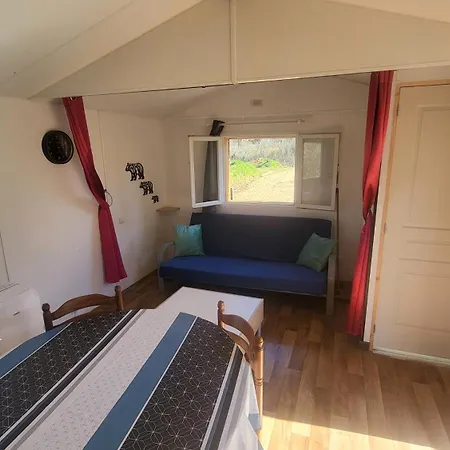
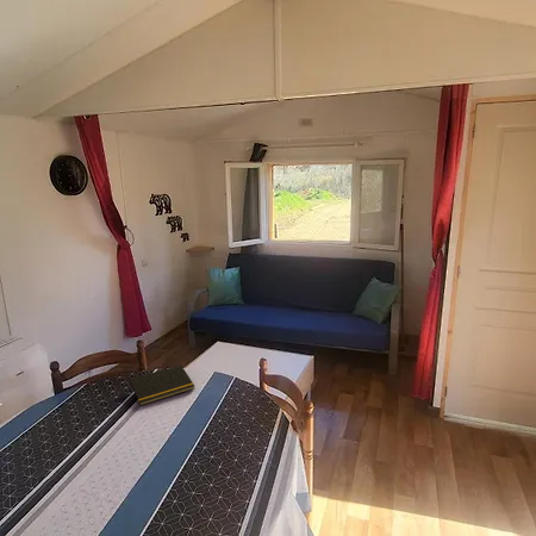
+ notepad [127,363,195,406]
